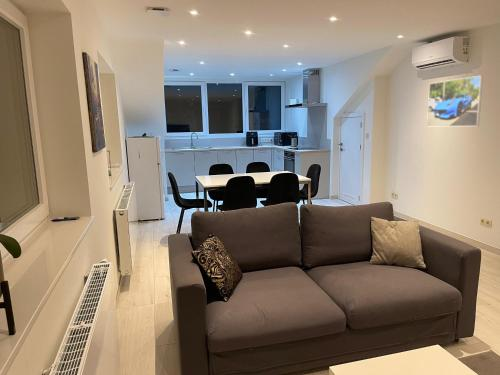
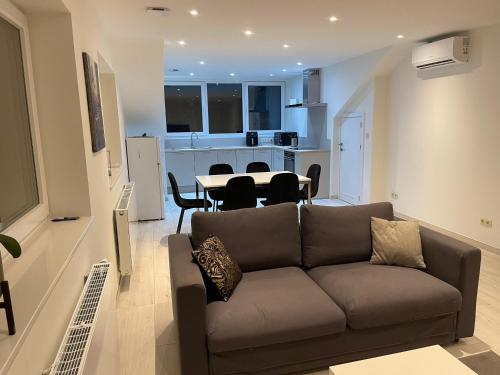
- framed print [426,75,484,128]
